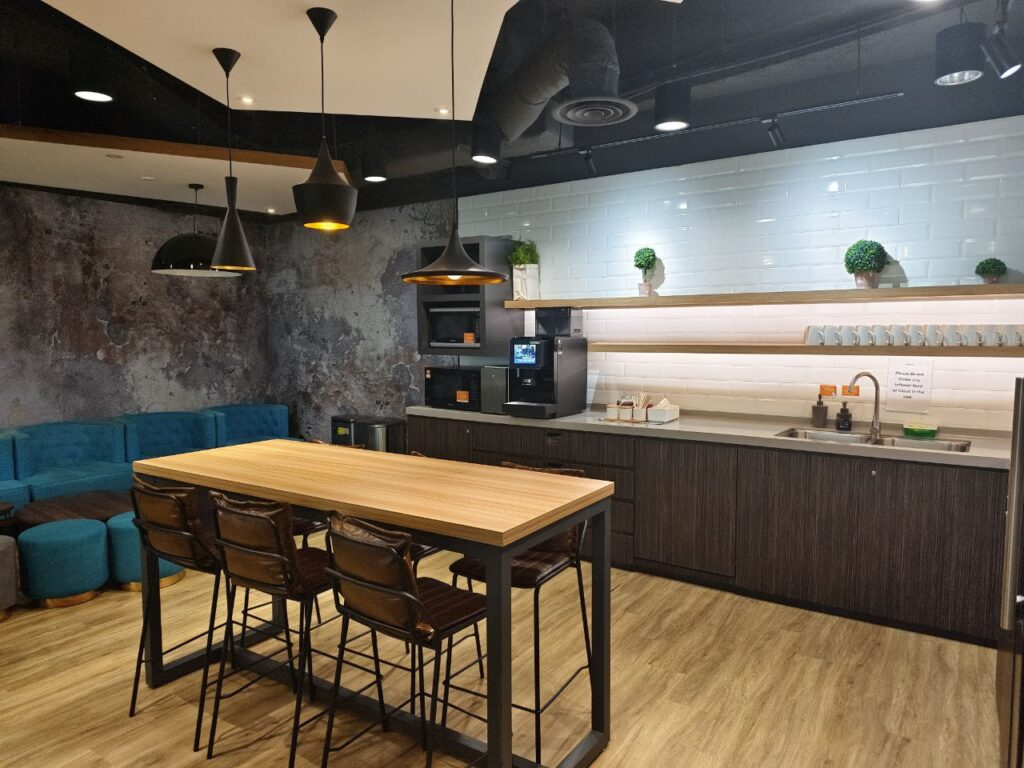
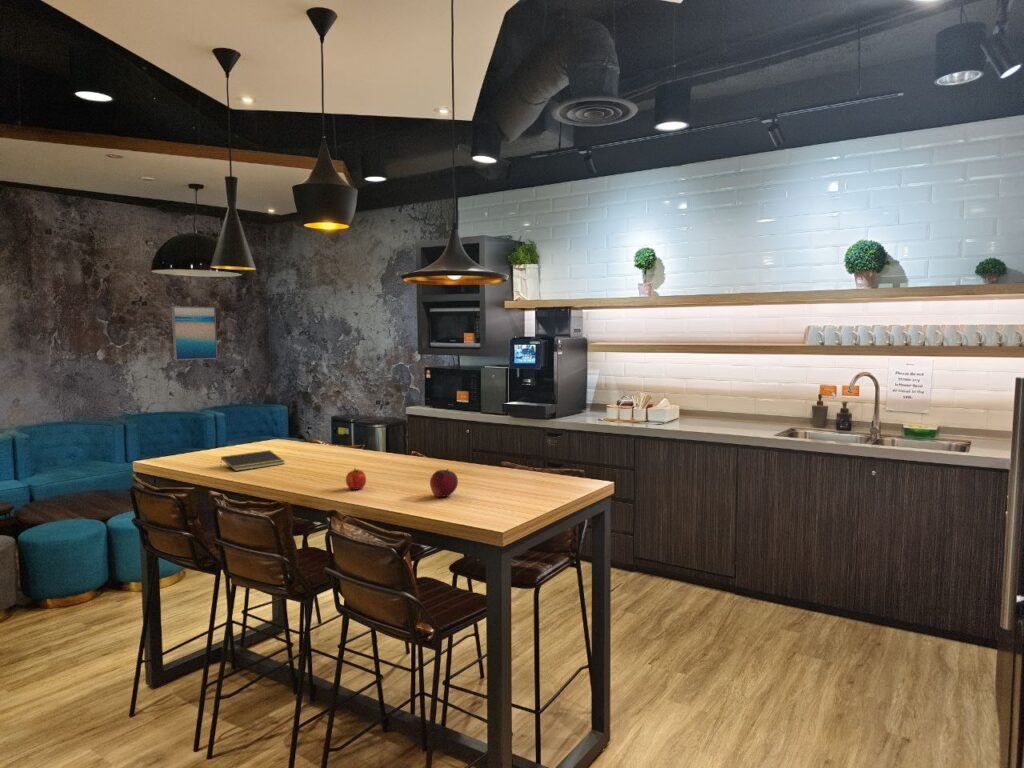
+ notepad [219,449,286,472]
+ wall art [171,305,218,361]
+ fruit [429,468,459,499]
+ fruit [345,467,367,491]
